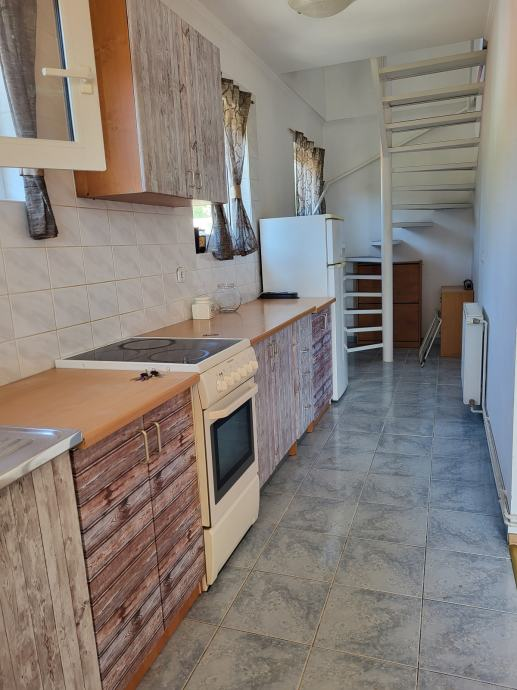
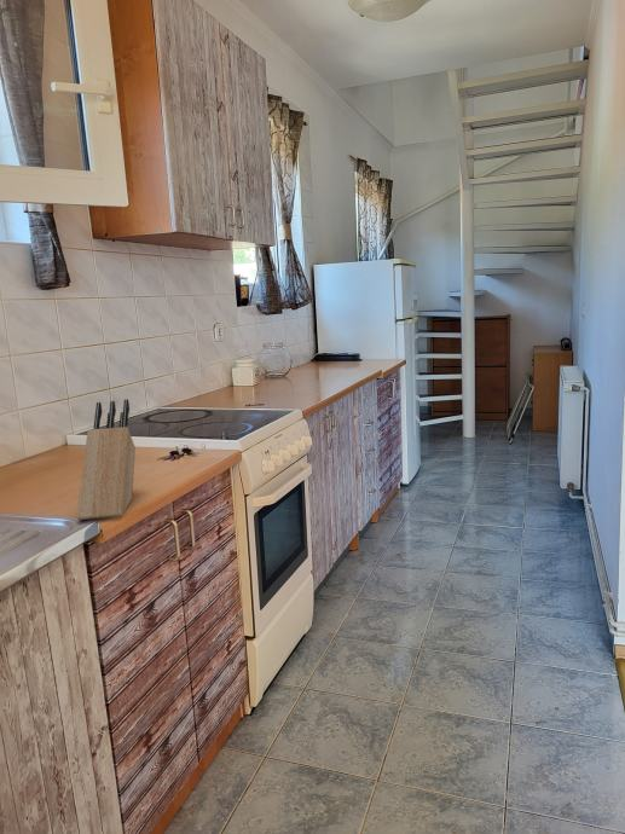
+ knife block [75,398,137,521]
